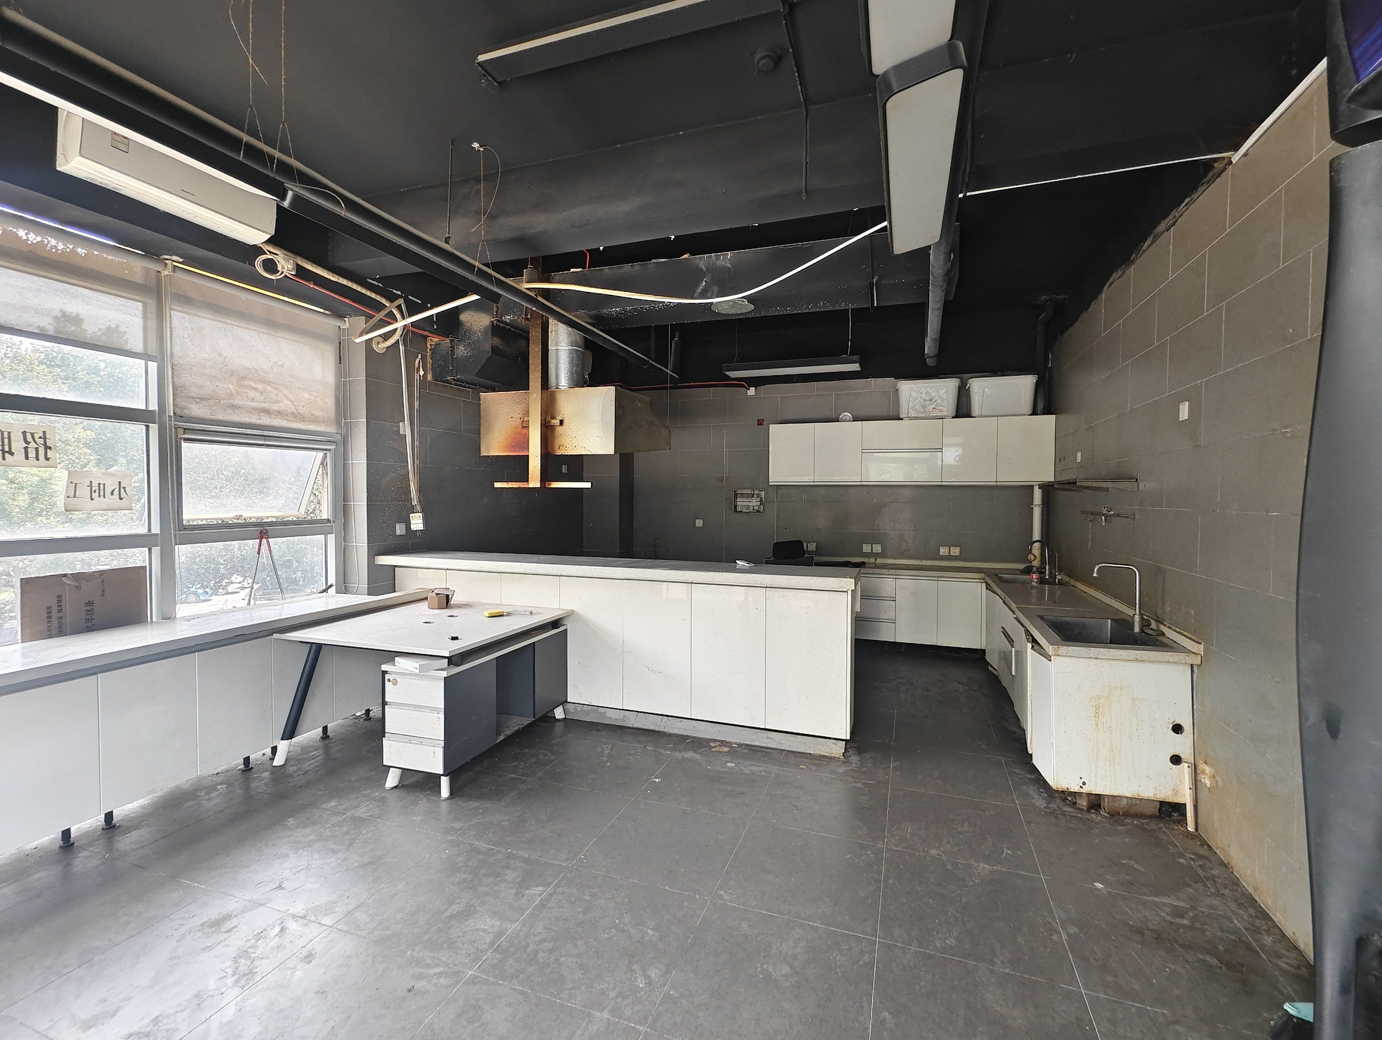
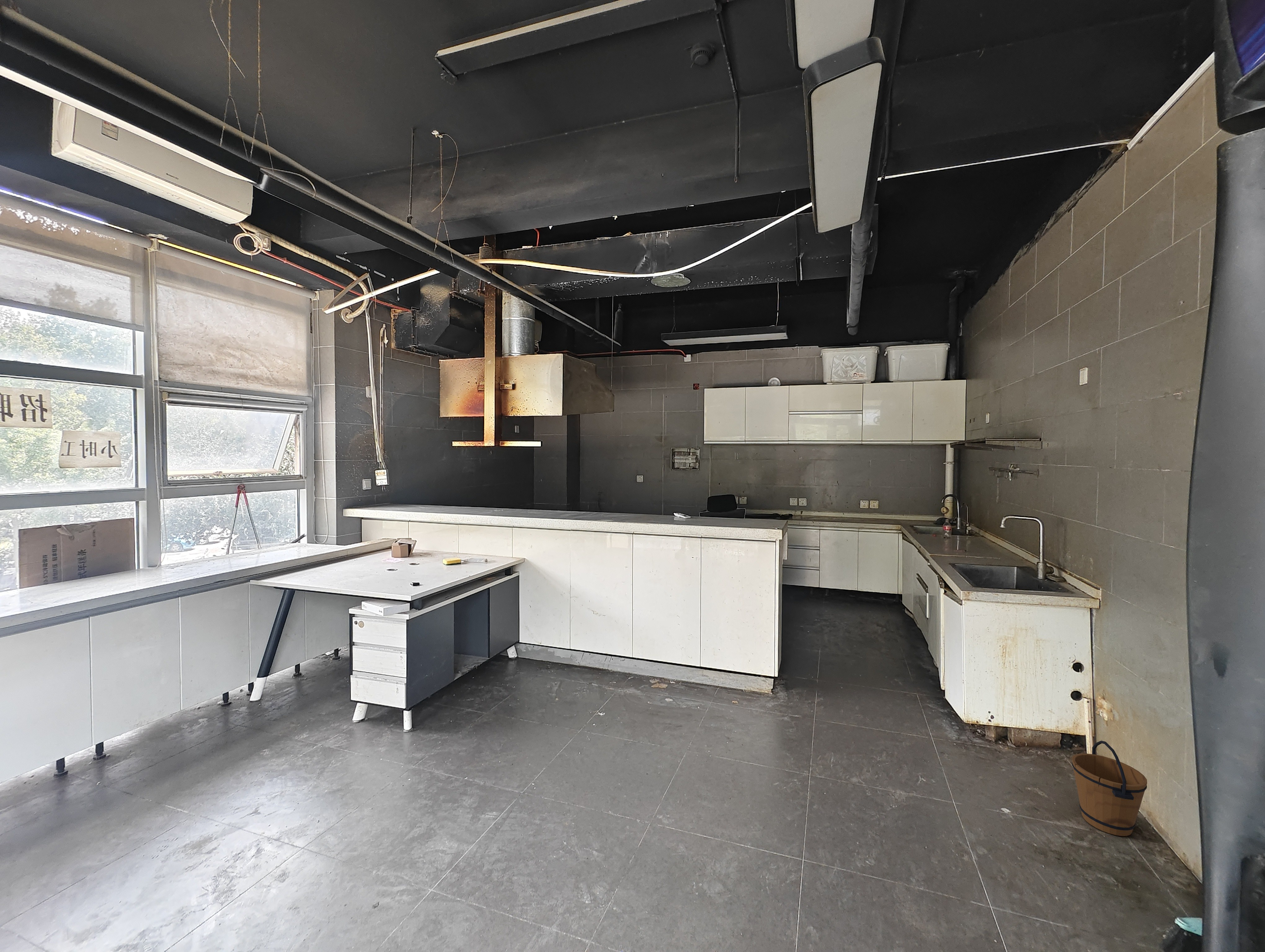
+ bucket [1072,740,1147,836]
